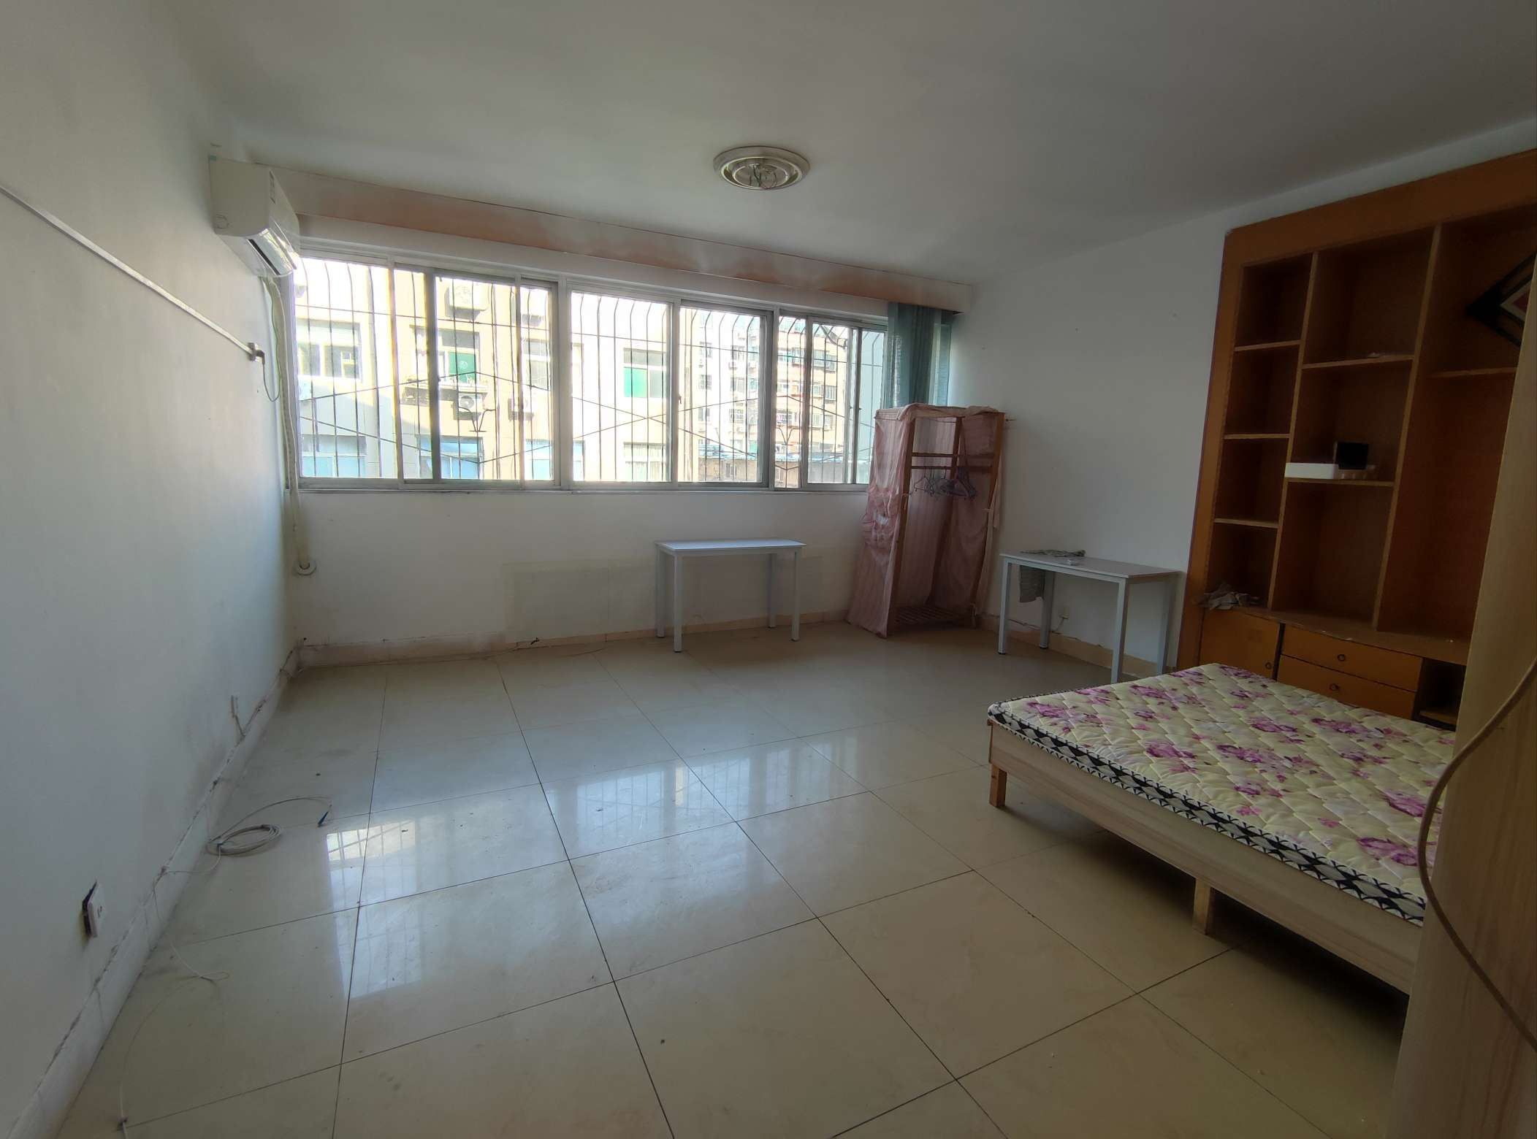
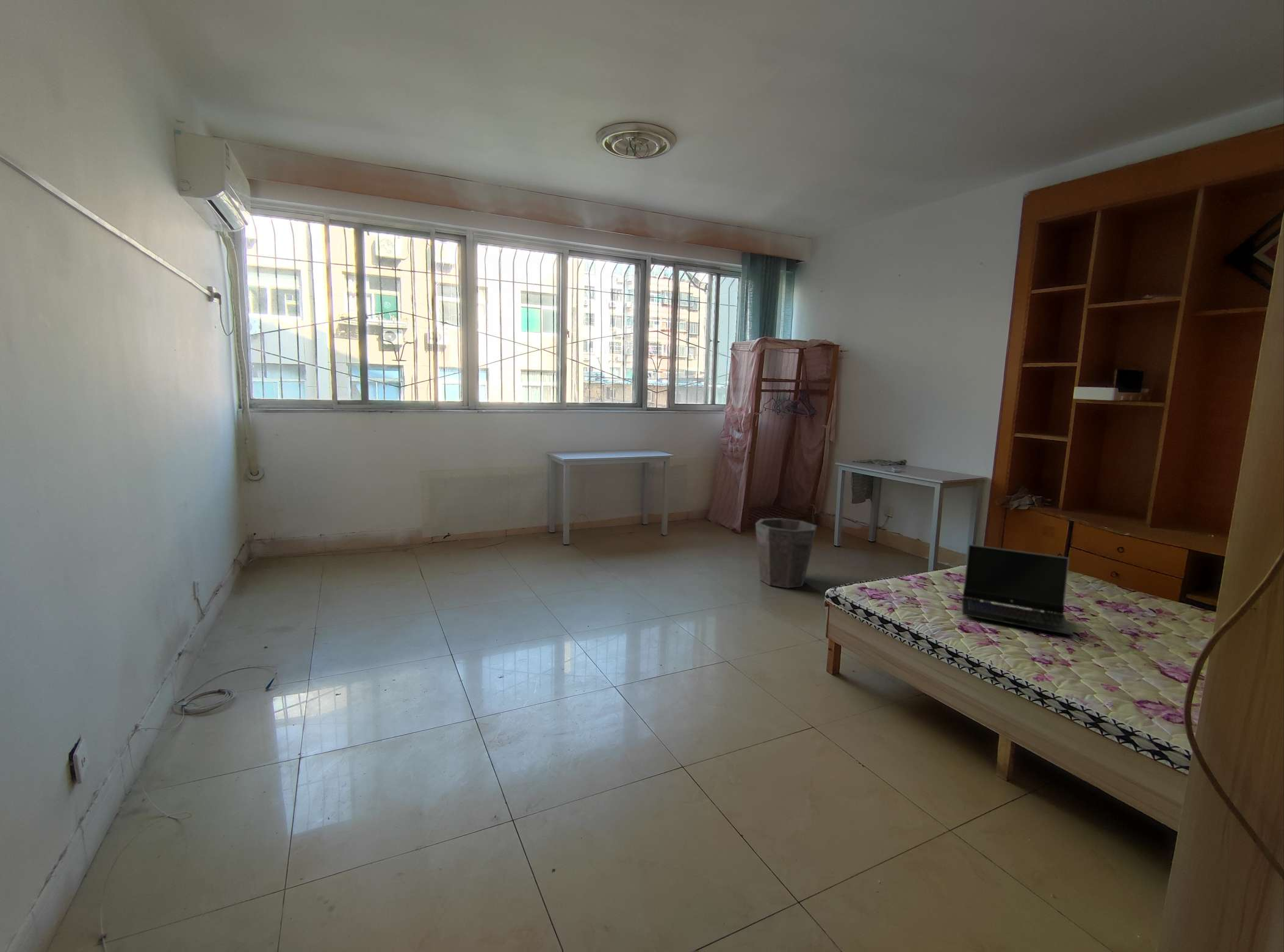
+ waste bin [755,517,818,589]
+ laptop computer [961,544,1074,636]
